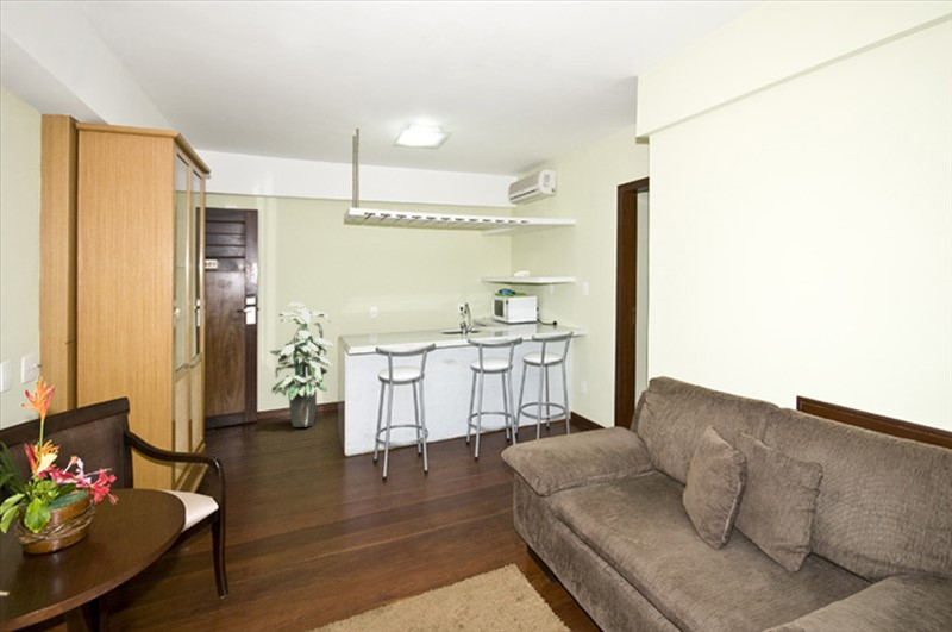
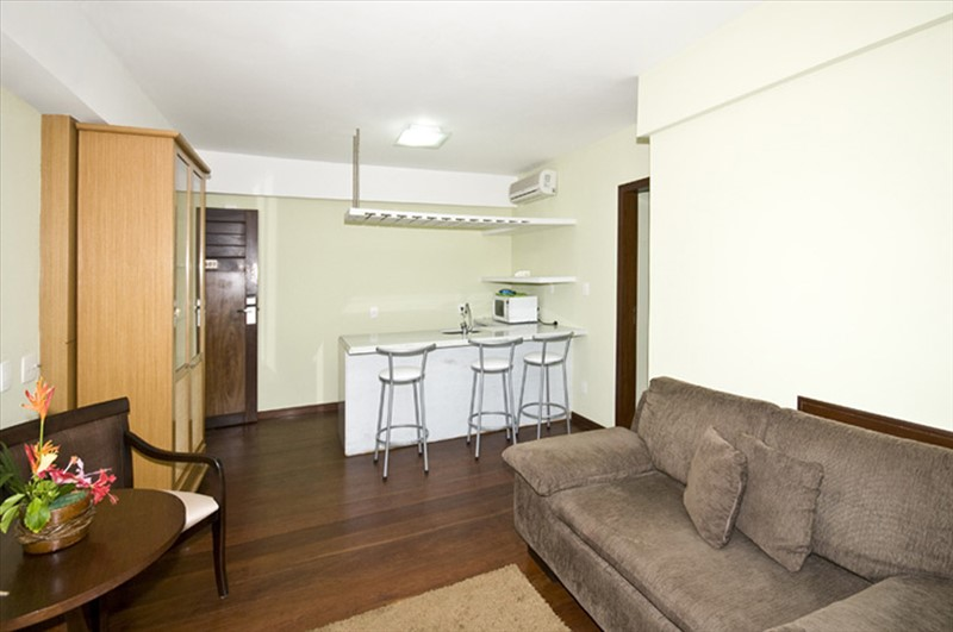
- indoor plant [267,301,334,428]
